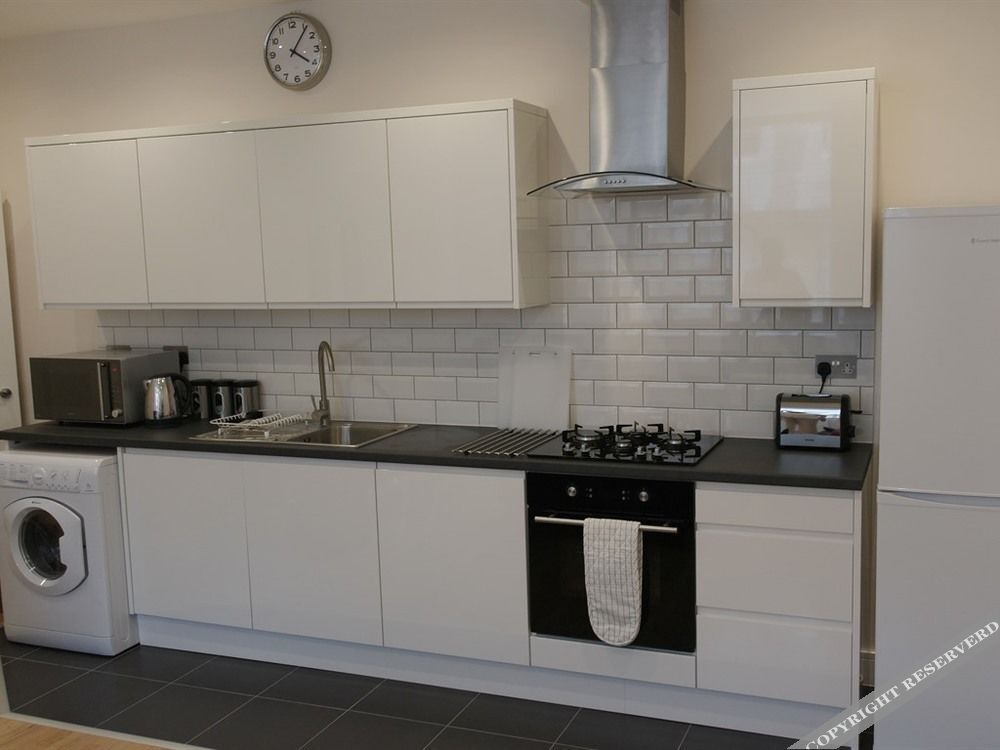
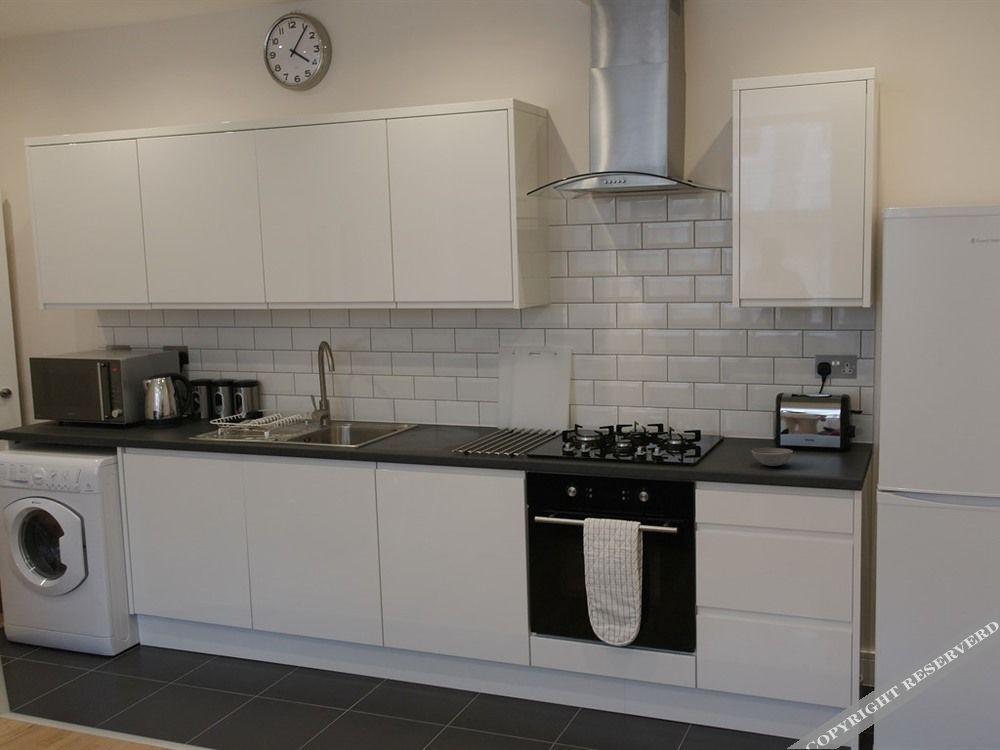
+ bowl [751,447,794,467]
